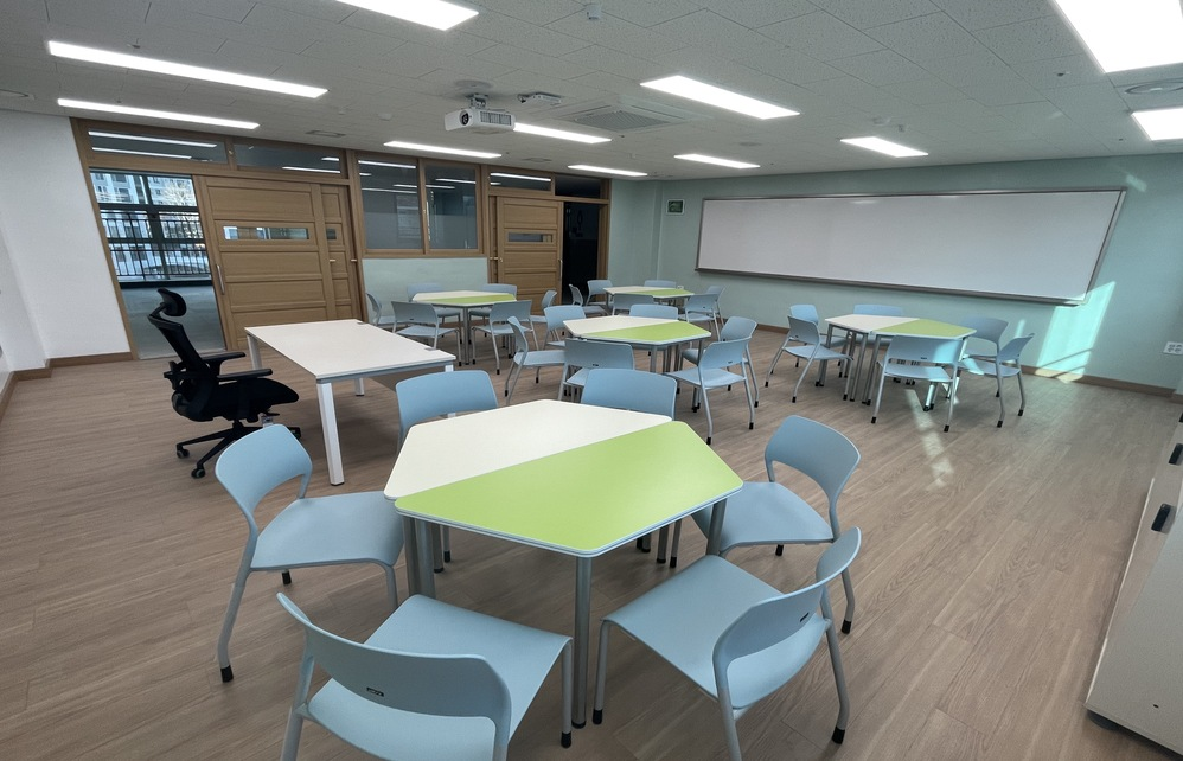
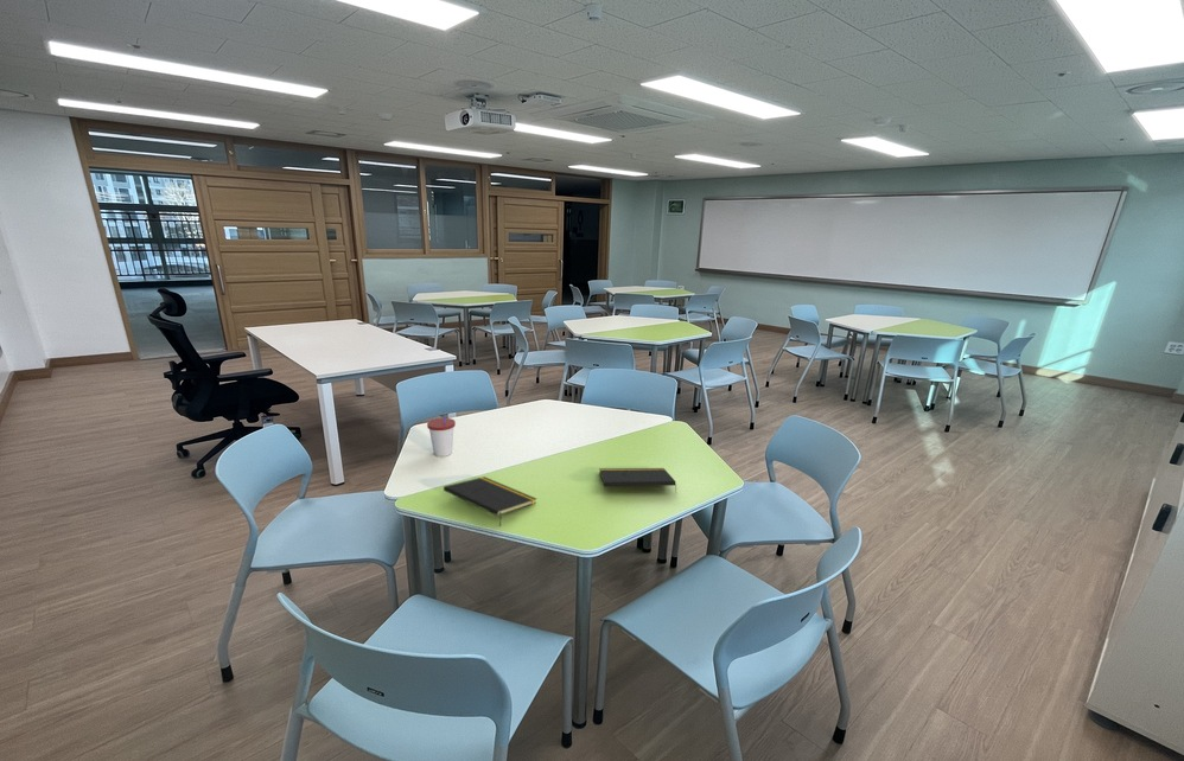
+ notepad [598,467,677,493]
+ notepad [443,475,537,527]
+ cup [426,414,457,458]
